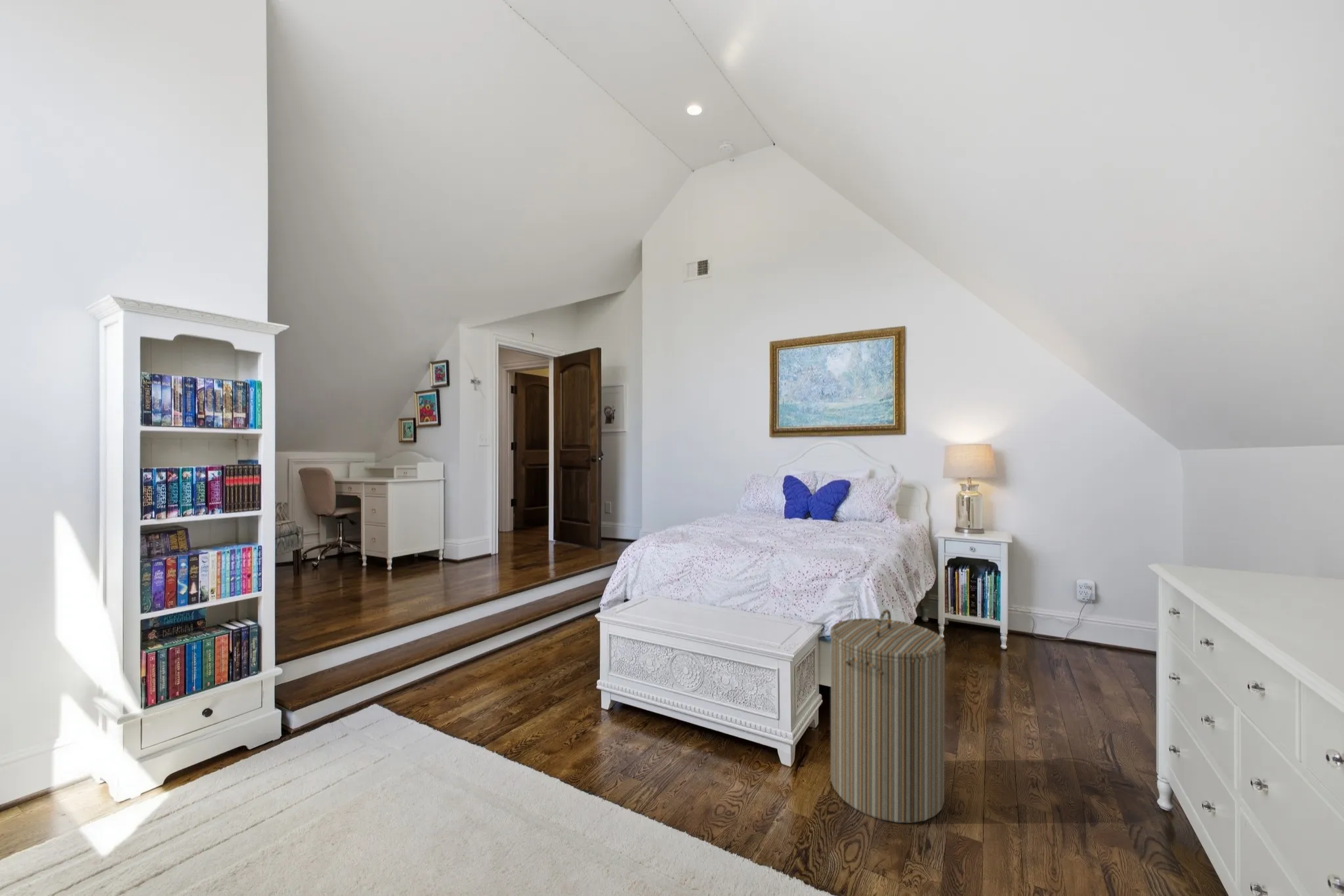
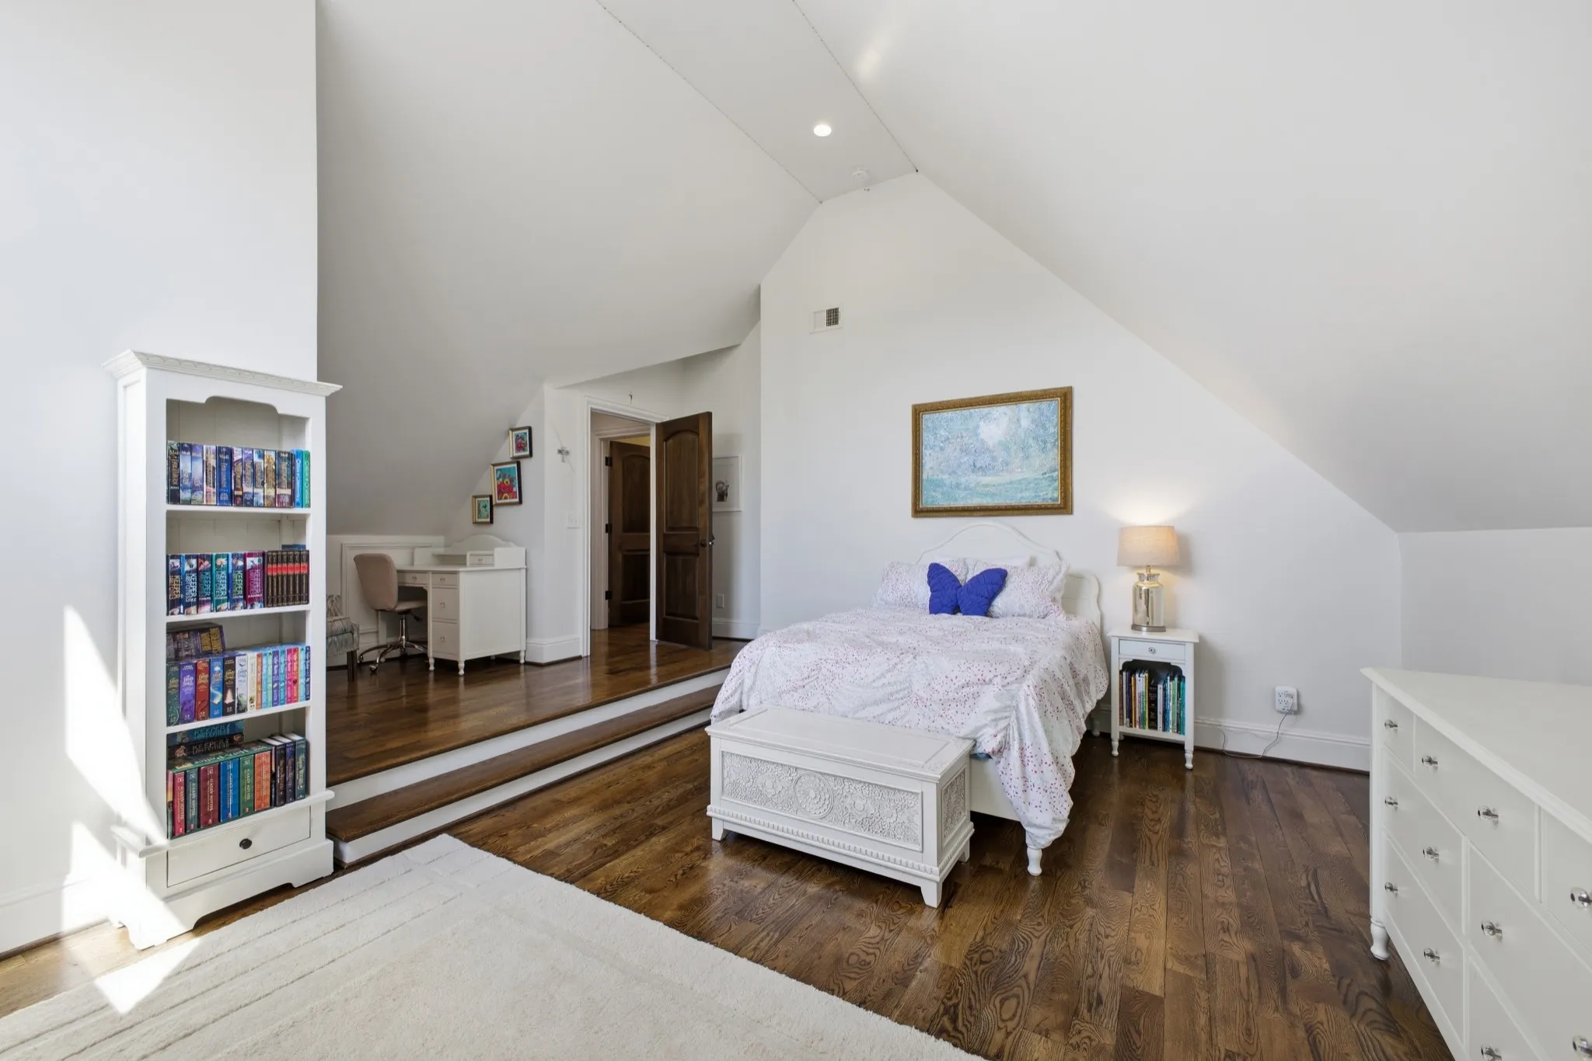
- laundry hamper [829,609,946,824]
